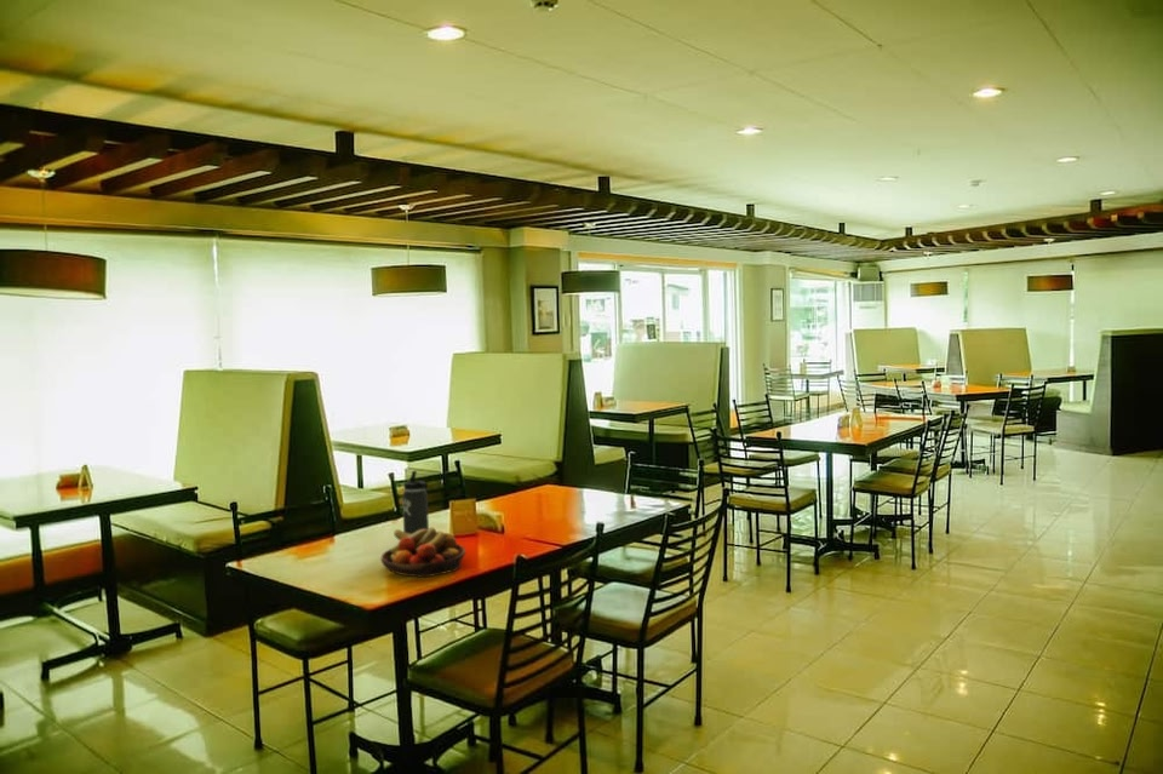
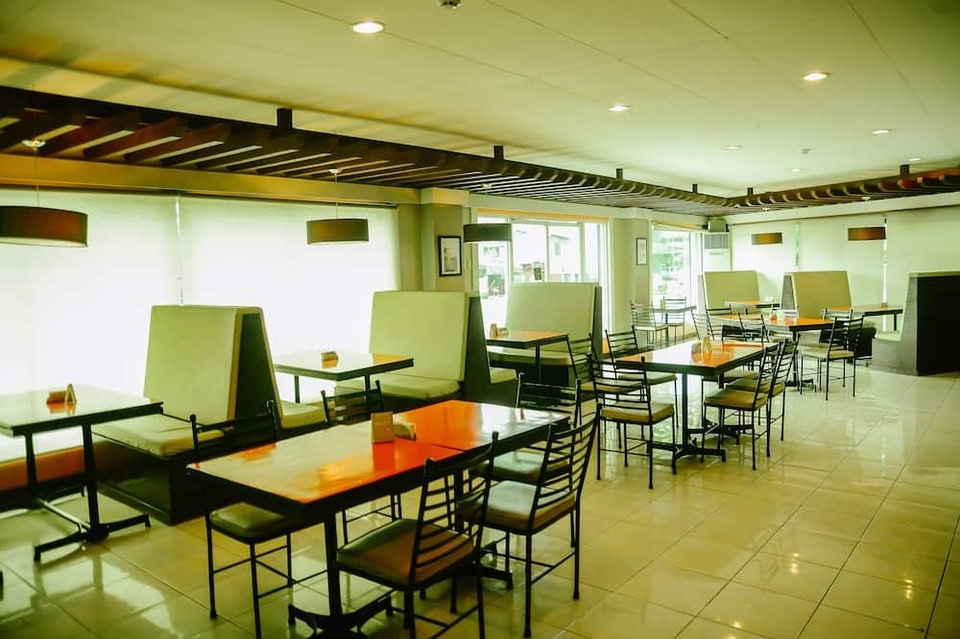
- thermos bottle [401,470,430,534]
- fruit bowl [380,526,468,578]
